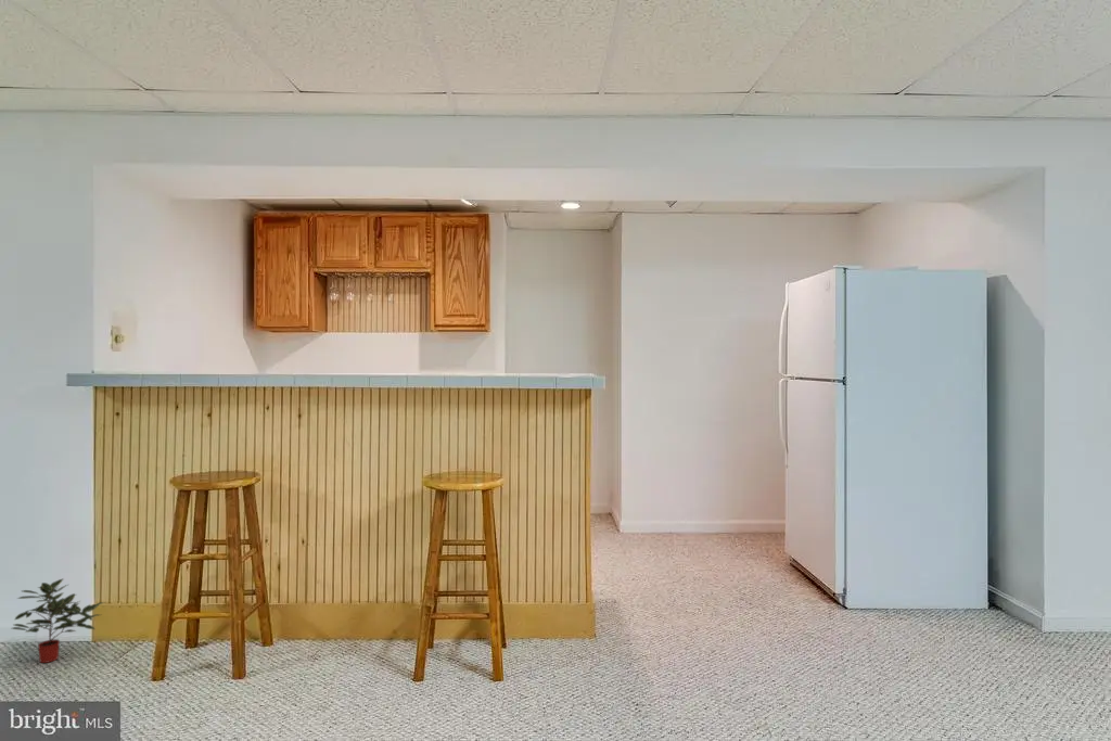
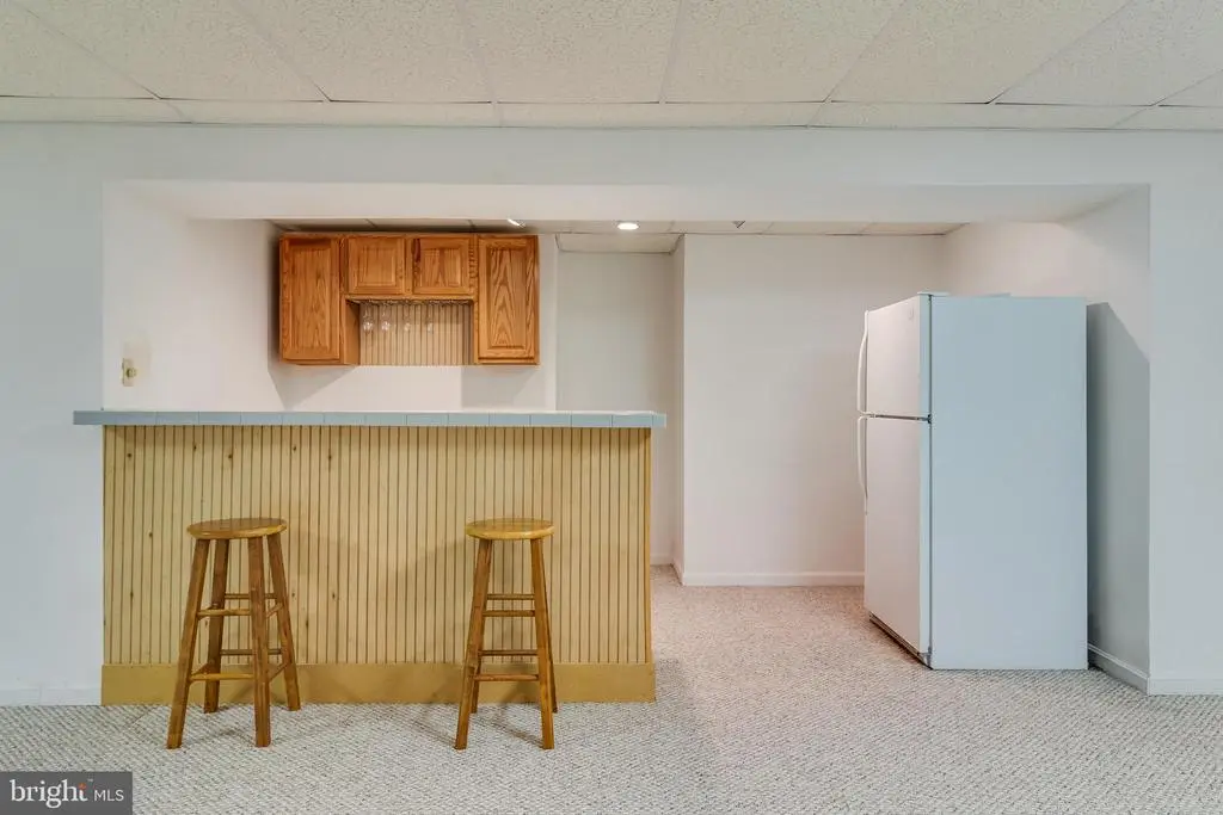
- potted plant [11,577,105,664]
